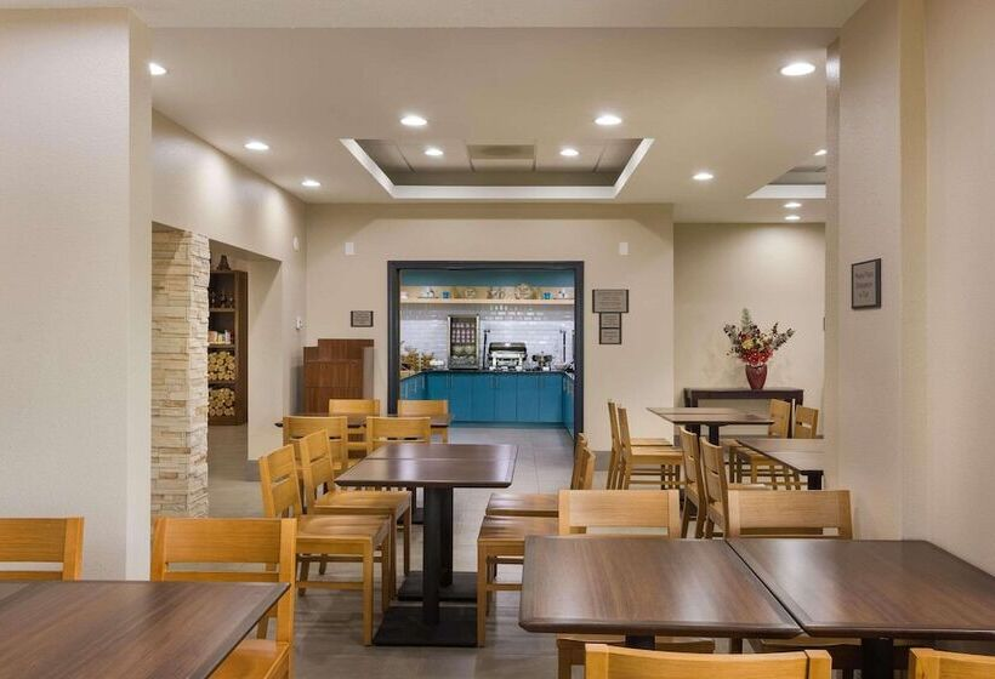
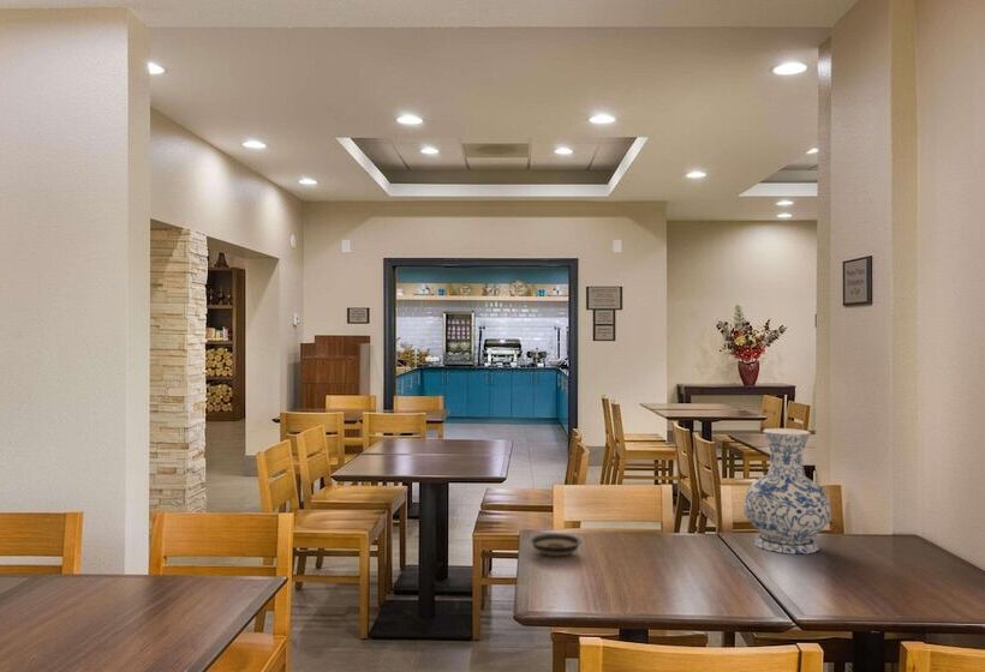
+ vase [742,427,832,556]
+ saucer [529,533,583,557]
